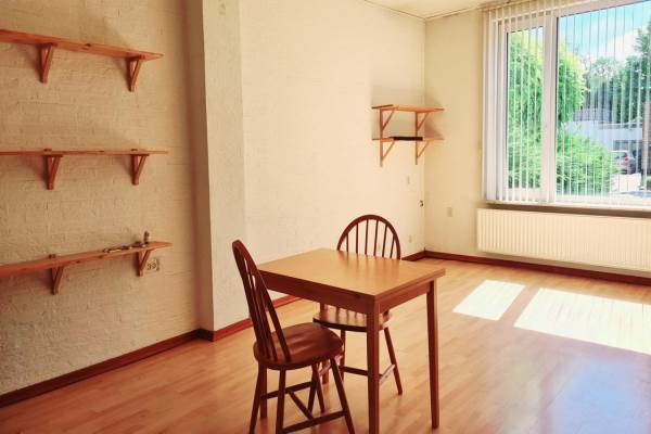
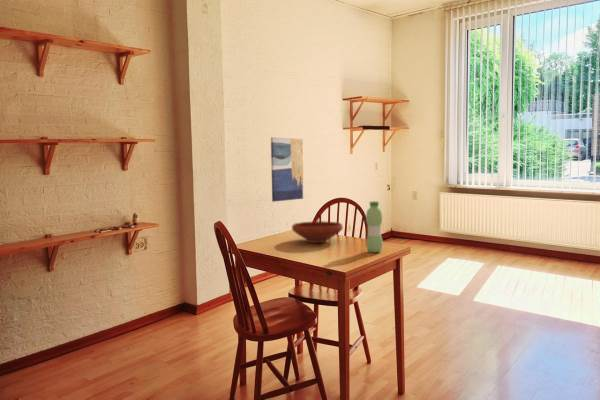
+ wall art [270,136,305,203]
+ water bottle [365,200,384,254]
+ bowl [291,220,344,244]
